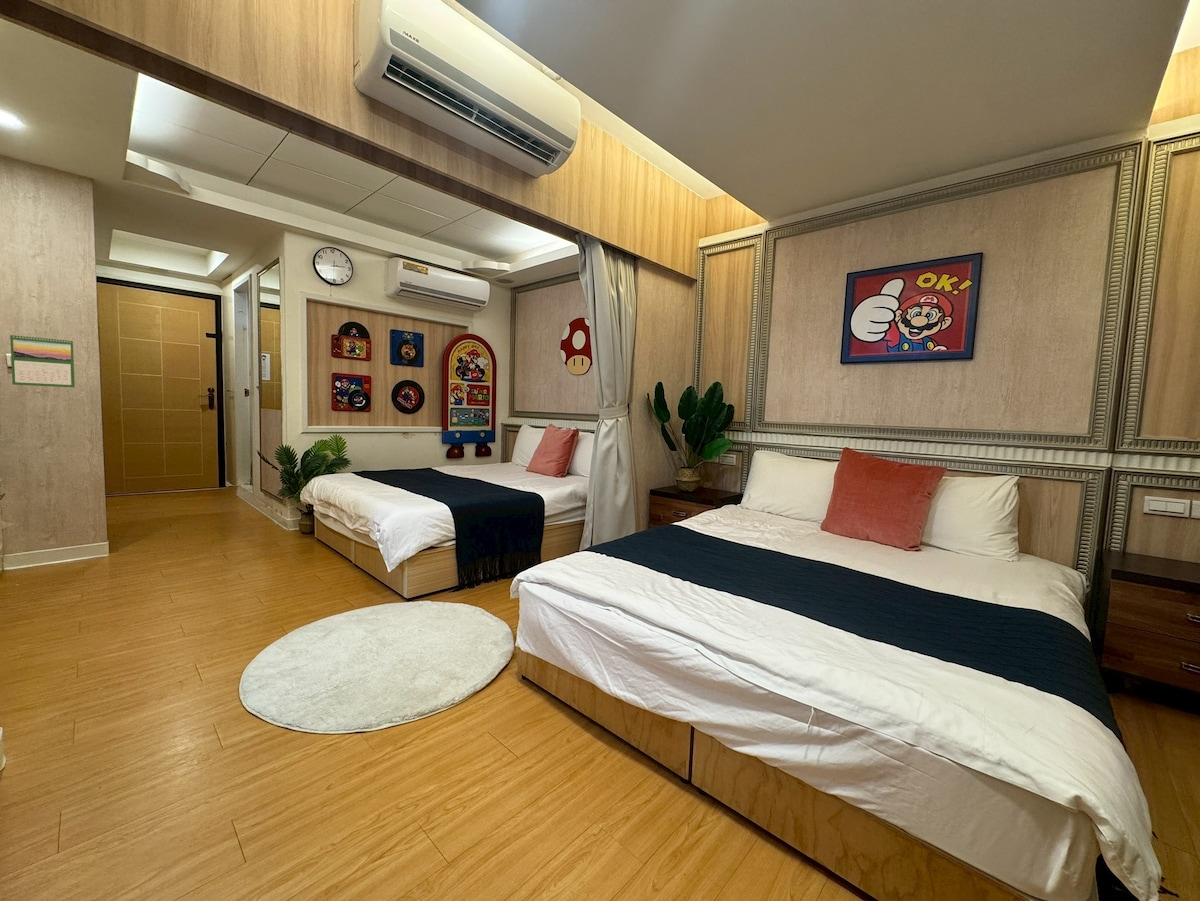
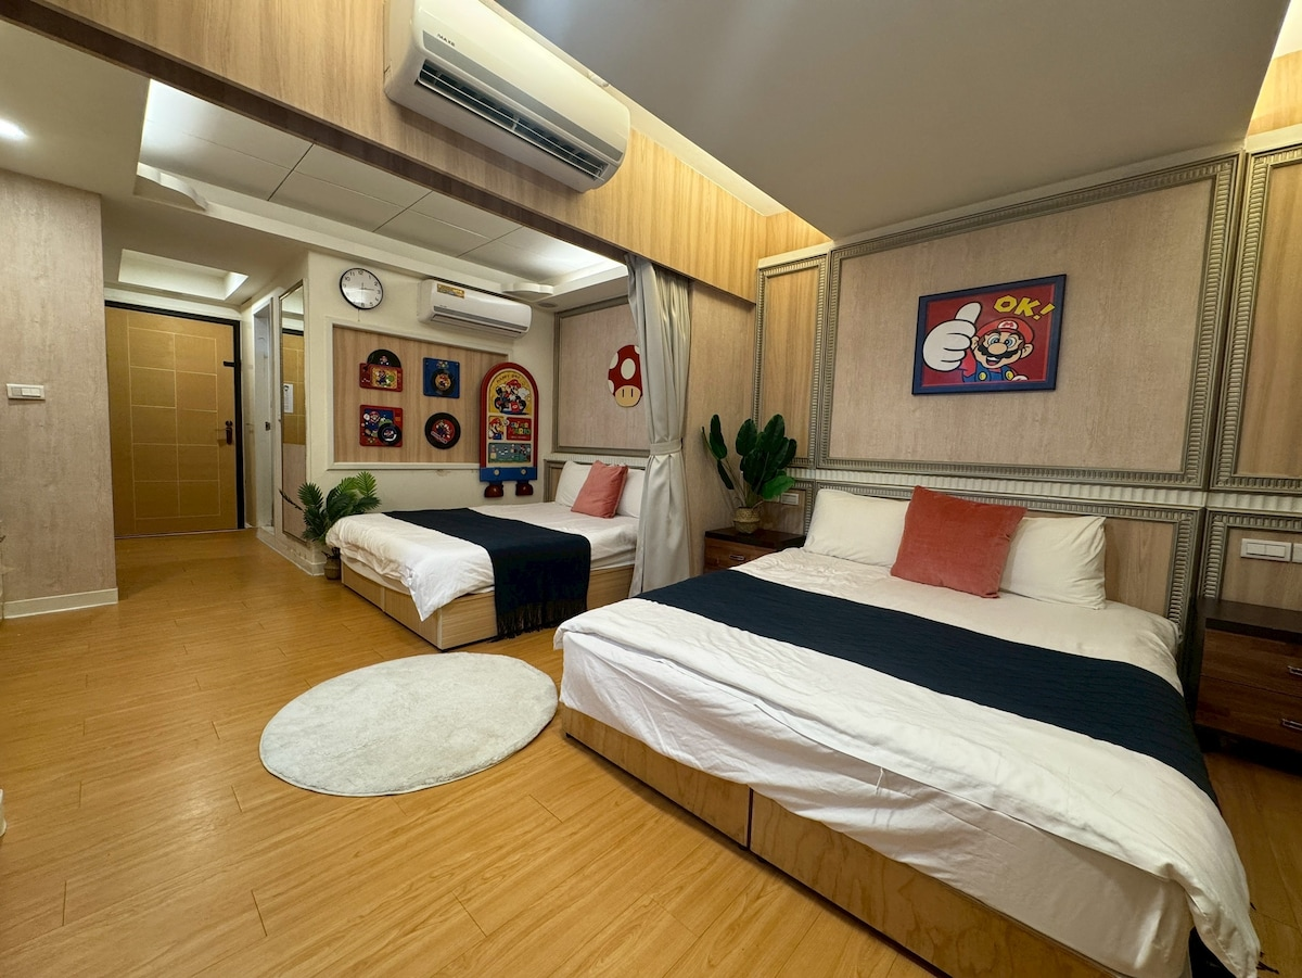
- calendar [9,333,76,388]
